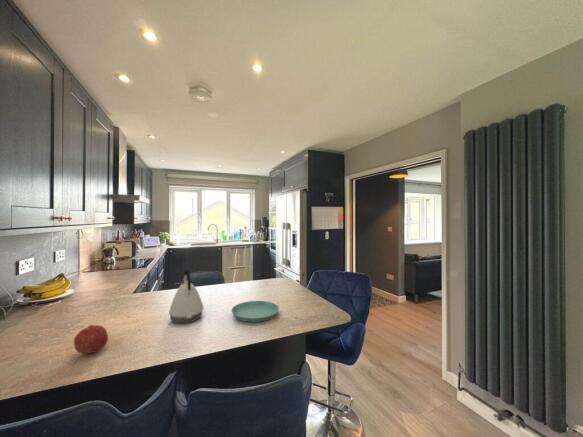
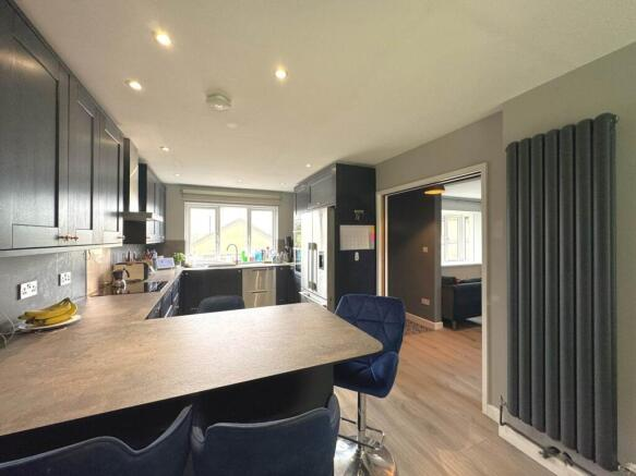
- saucer [230,300,280,323]
- kettle [168,267,205,324]
- fruit [73,324,109,355]
